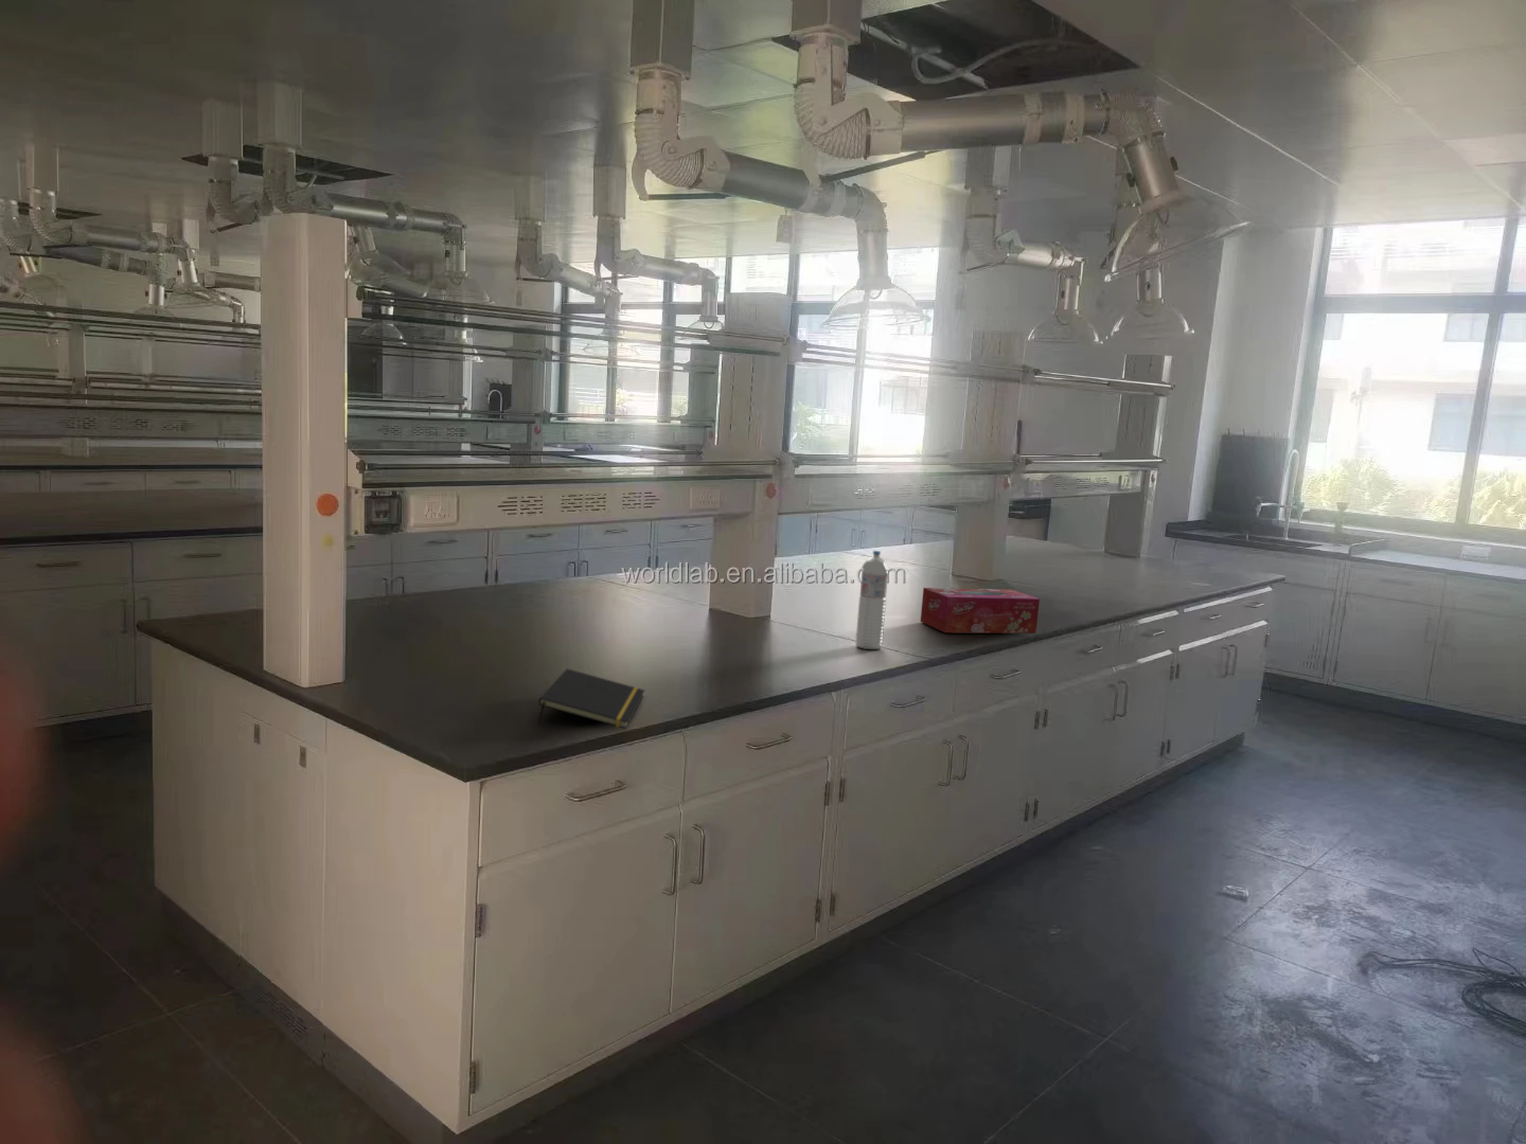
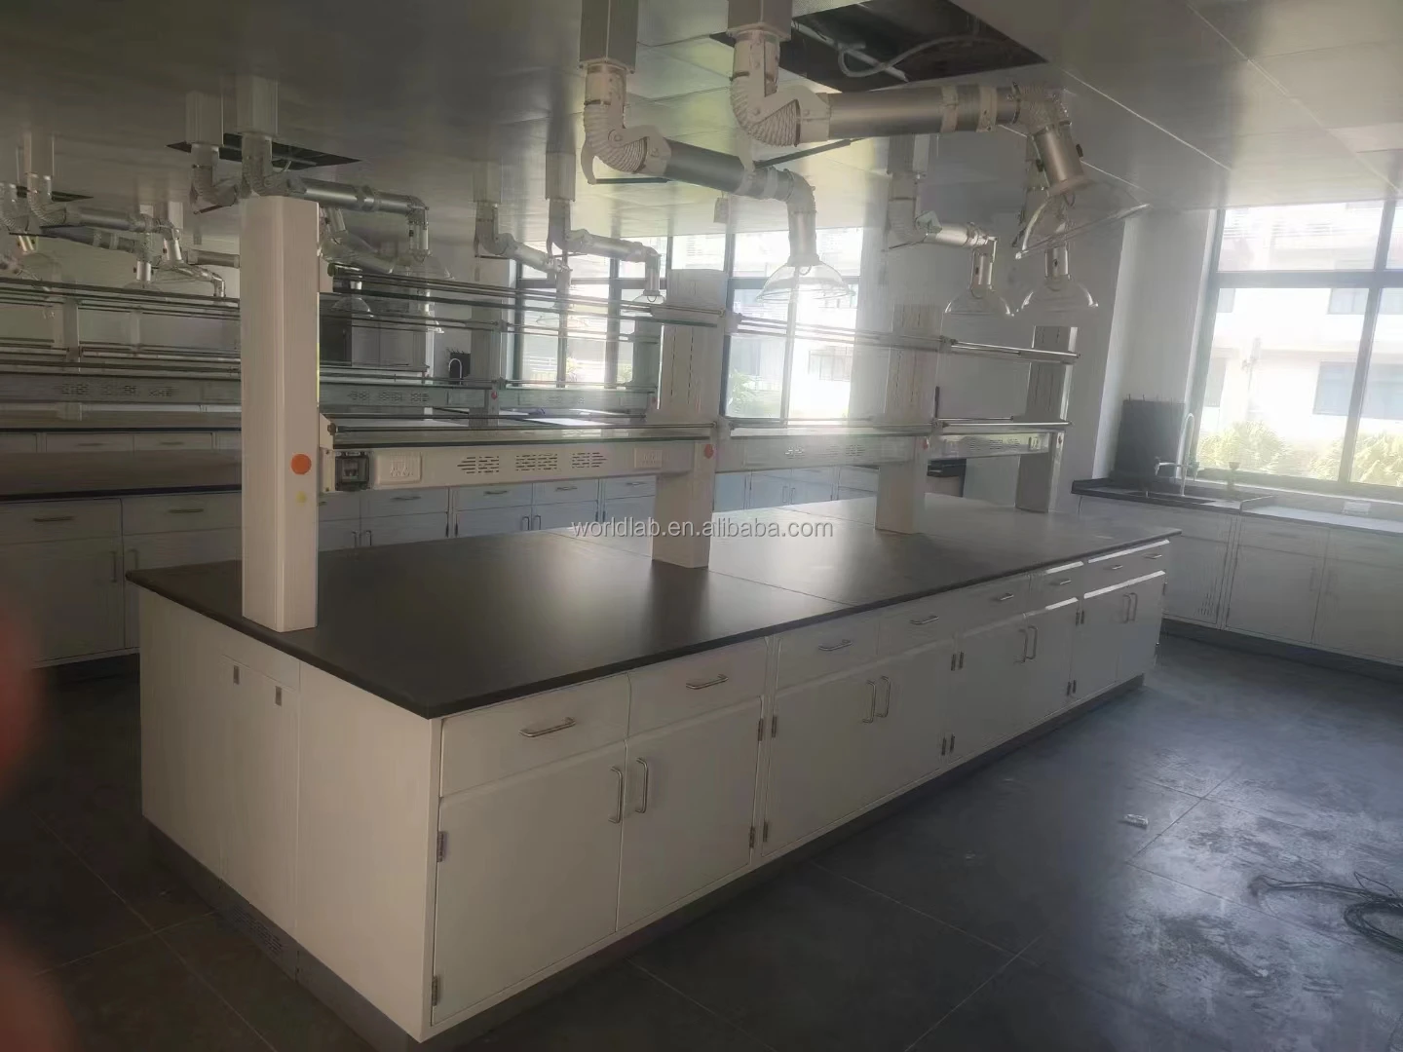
- notepad [537,667,645,729]
- water bottle [856,549,890,650]
- tissue box [920,586,1041,634]
